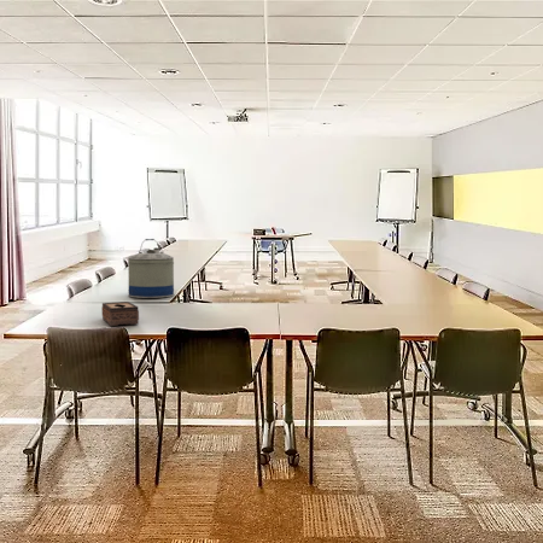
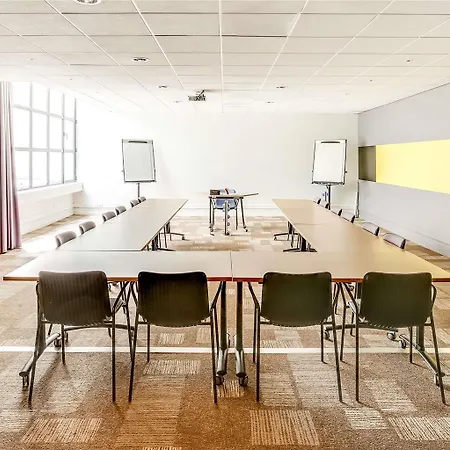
- tissue box [101,300,140,327]
- water jug [127,238,175,299]
